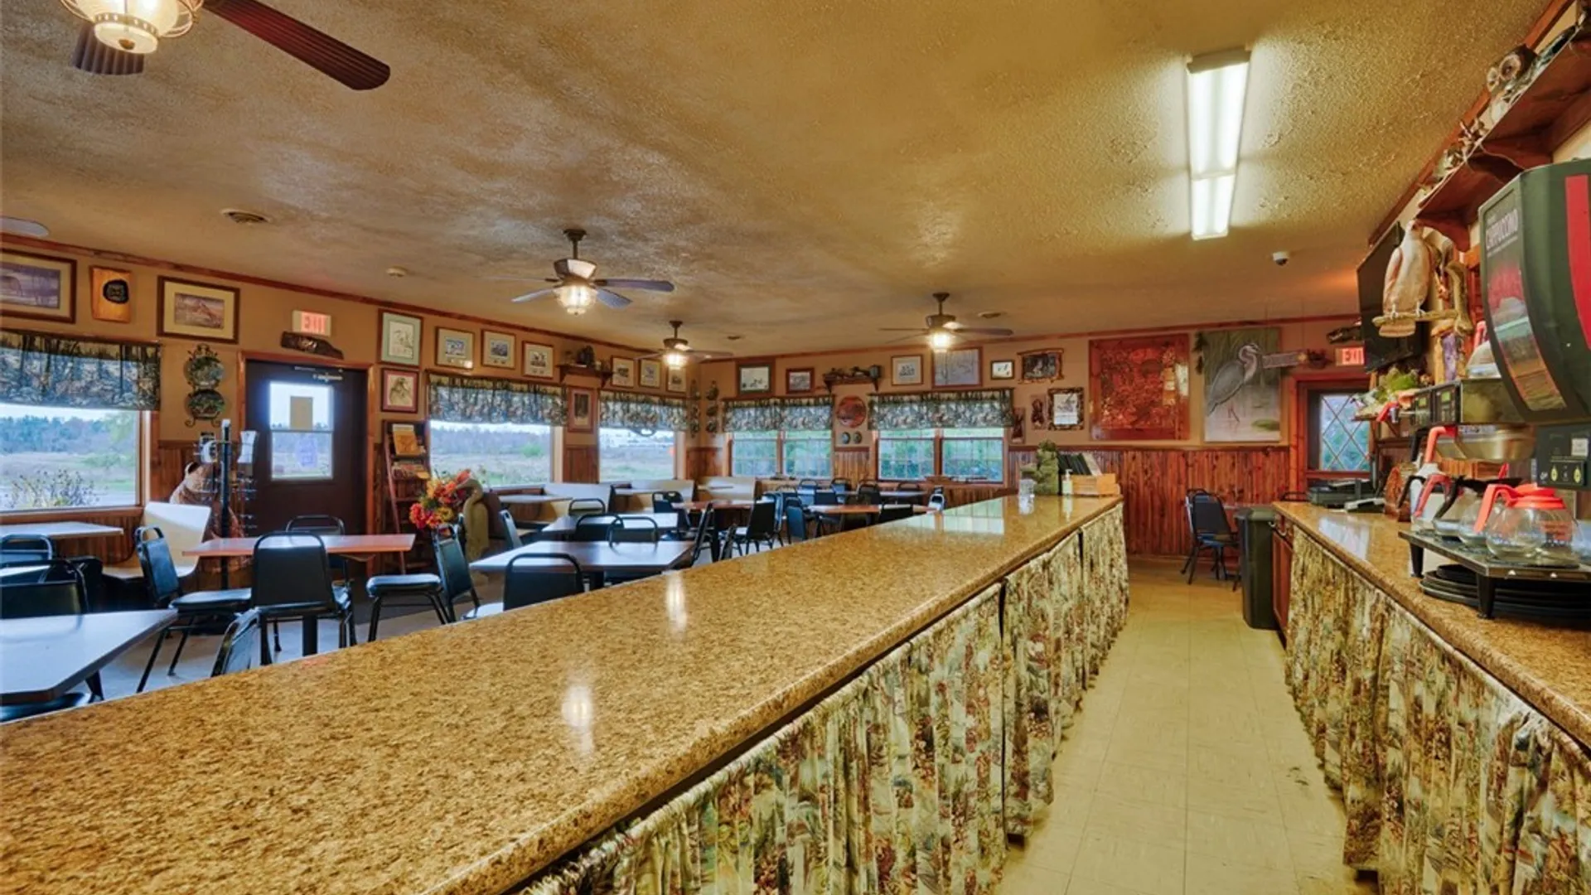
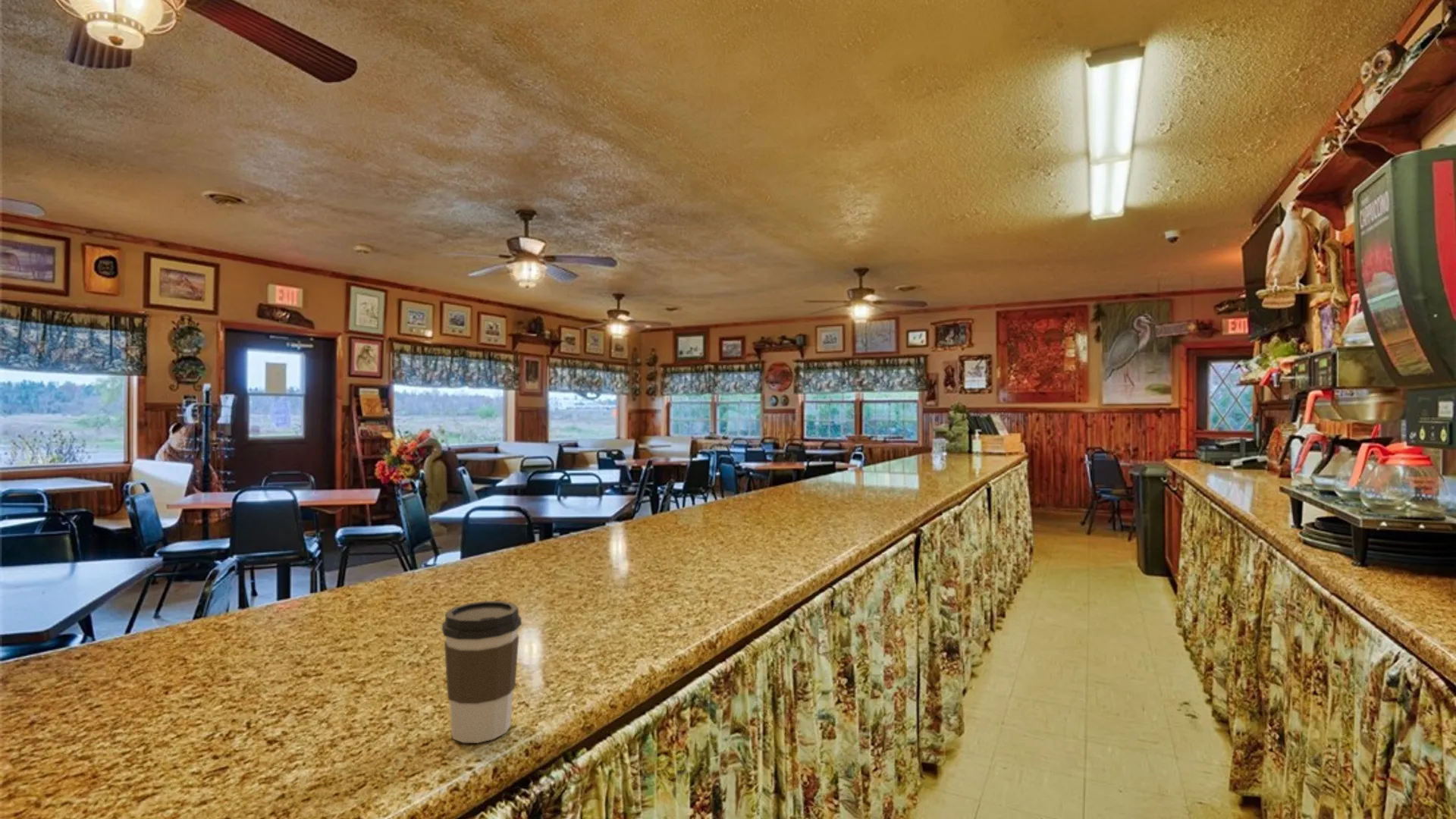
+ coffee cup [441,600,522,744]
